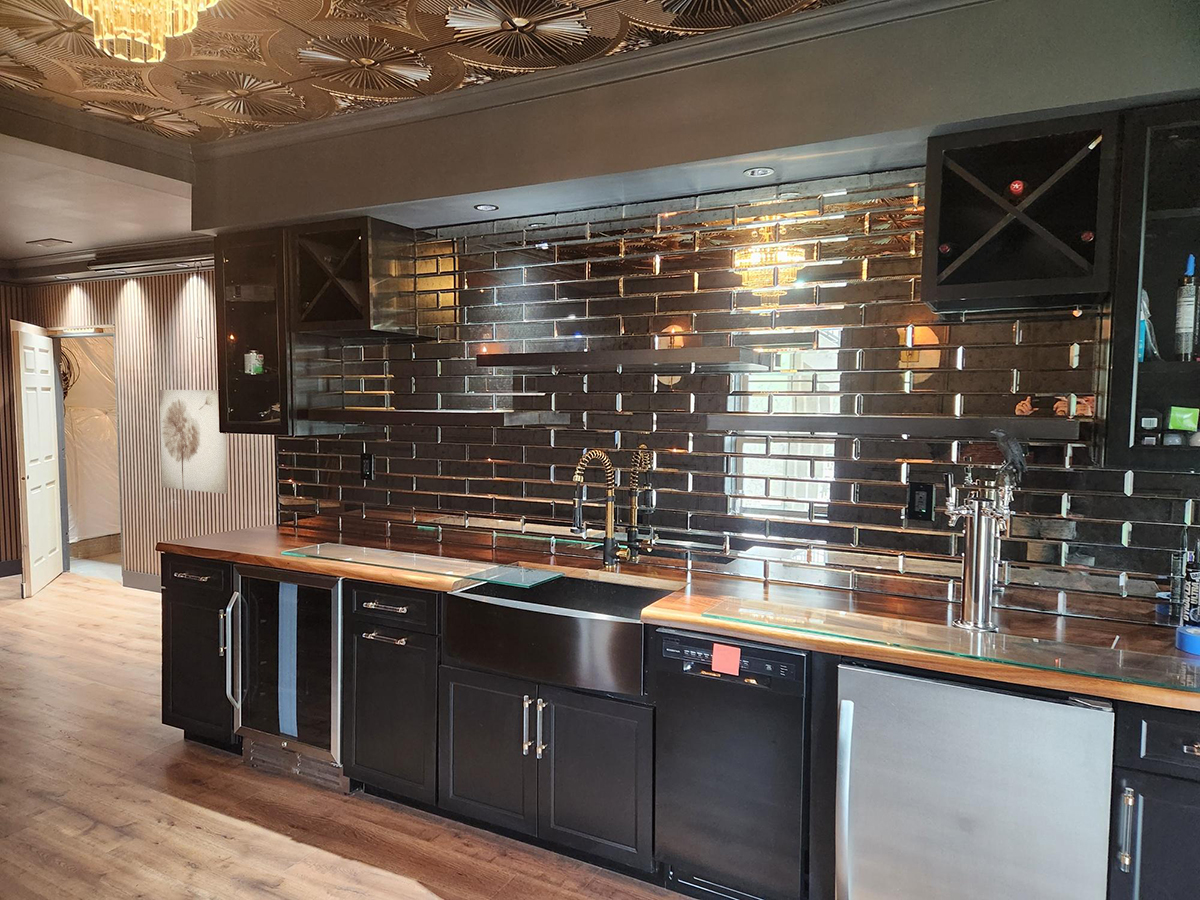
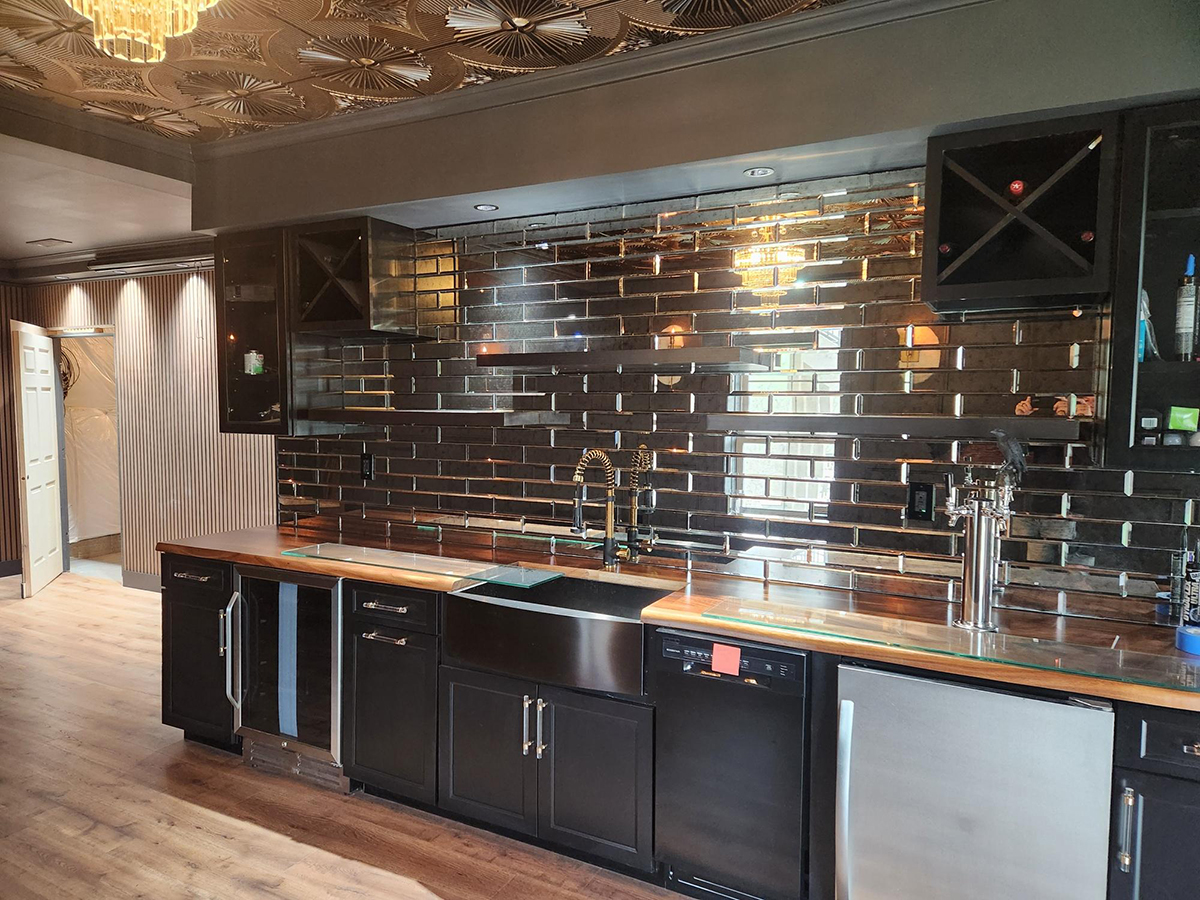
- wall art [159,389,228,495]
